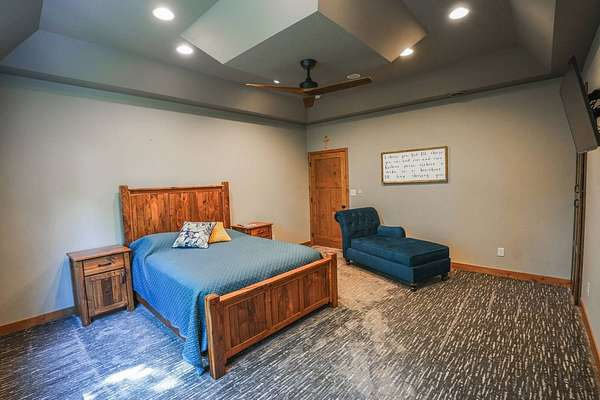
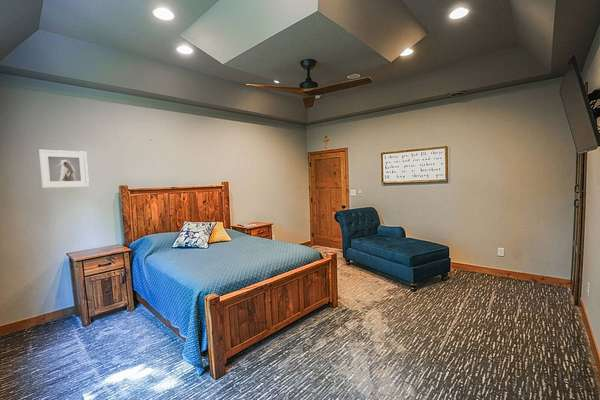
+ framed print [38,149,90,189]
